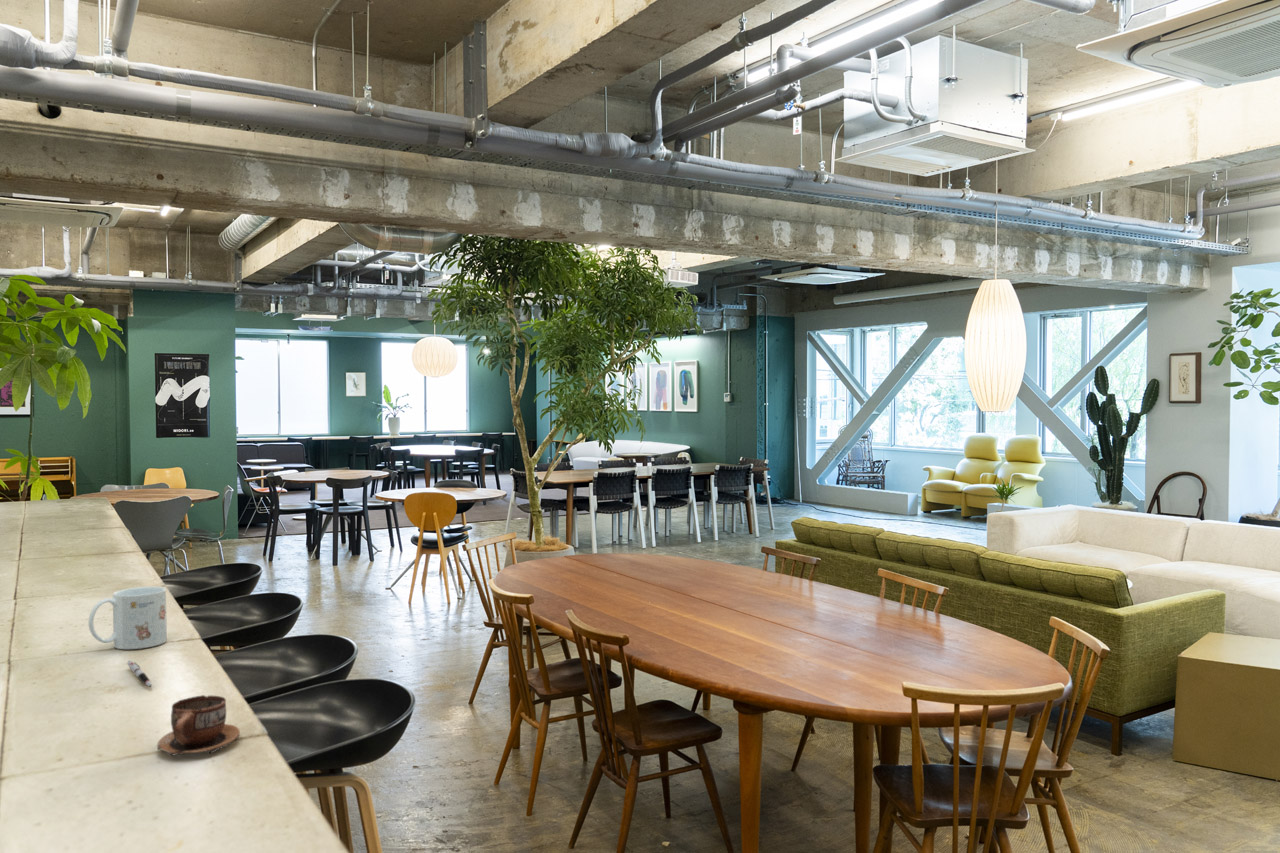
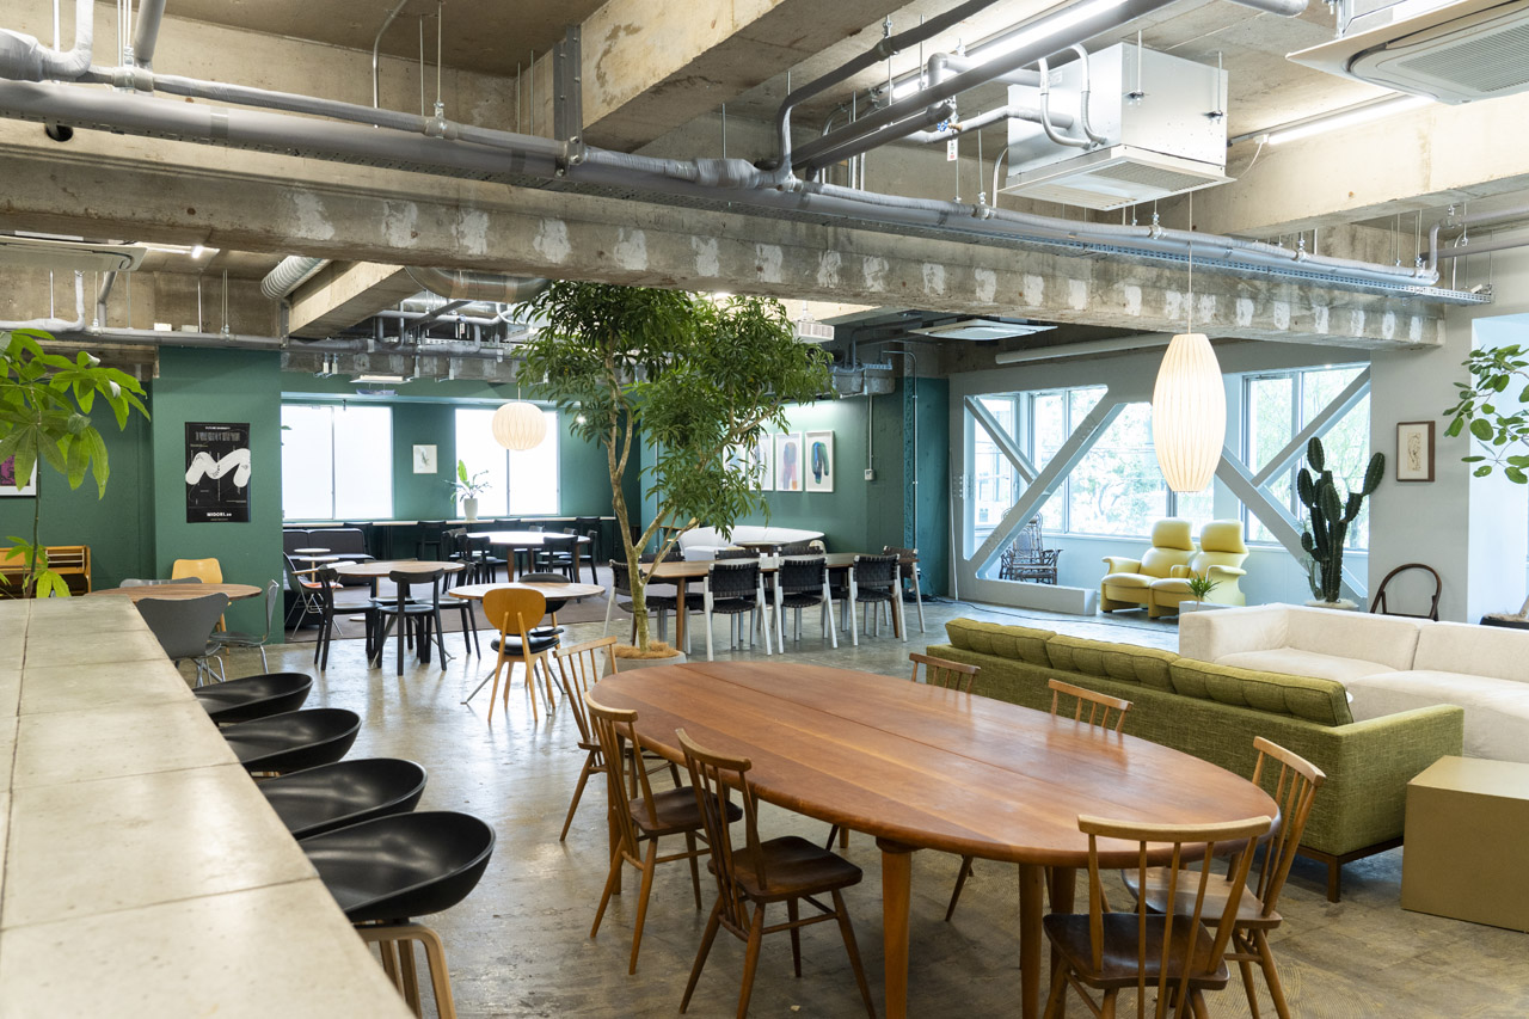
- mug [87,586,168,650]
- pen [126,660,153,688]
- cup [155,694,241,757]
